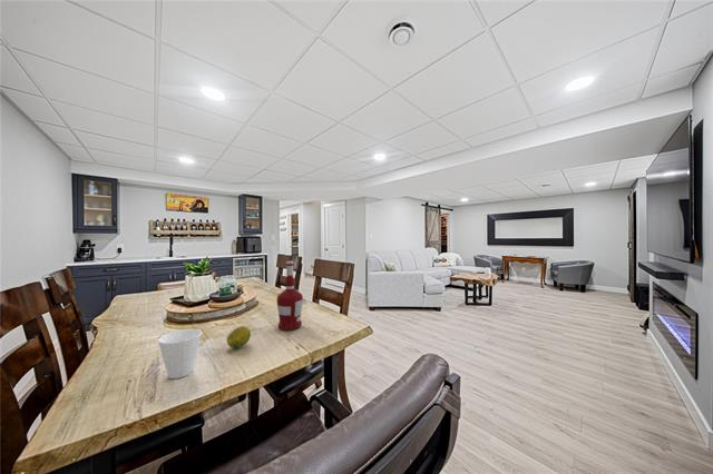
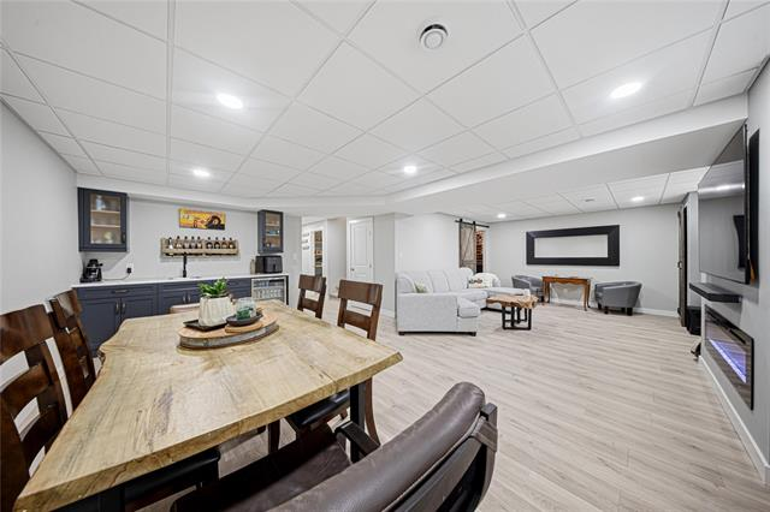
- fruit [226,325,252,349]
- cup [157,328,203,379]
- alcohol [276,260,304,332]
